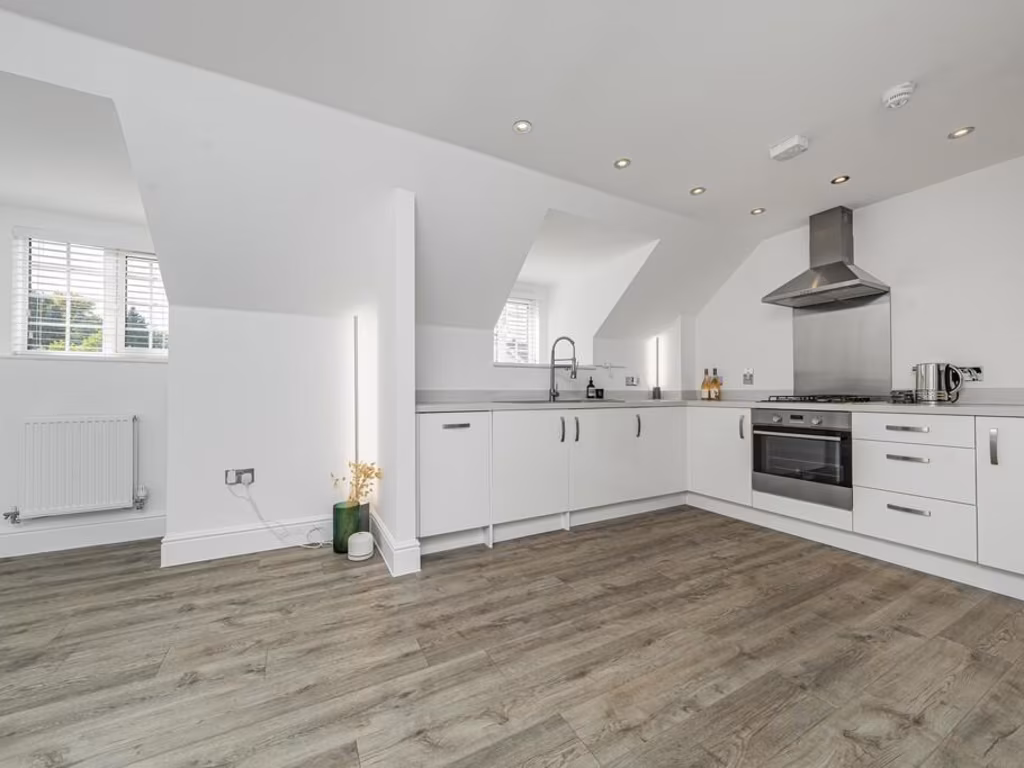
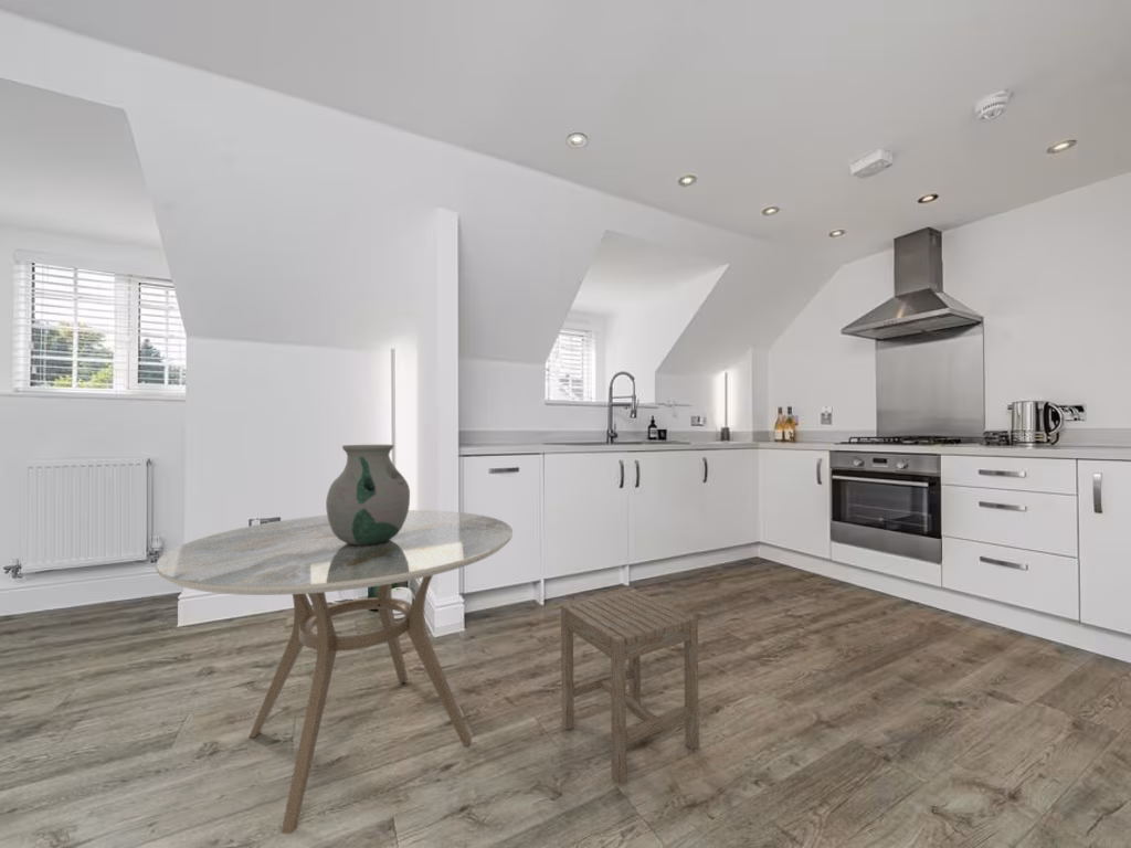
+ vase [325,444,411,544]
+ stool [560,589,700,786]
+ dining table [155,509,514,835]
